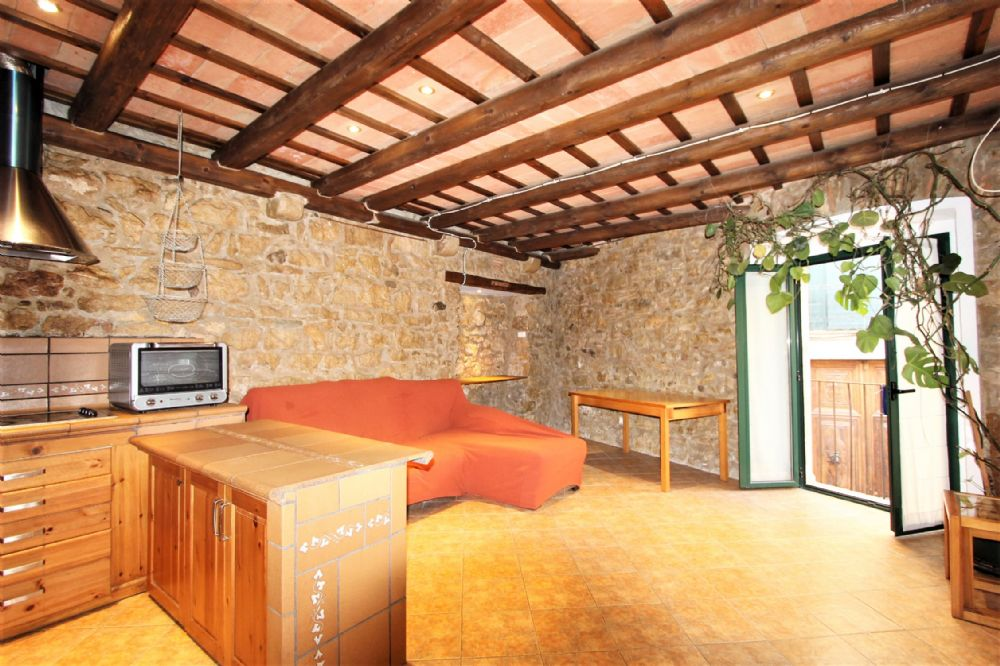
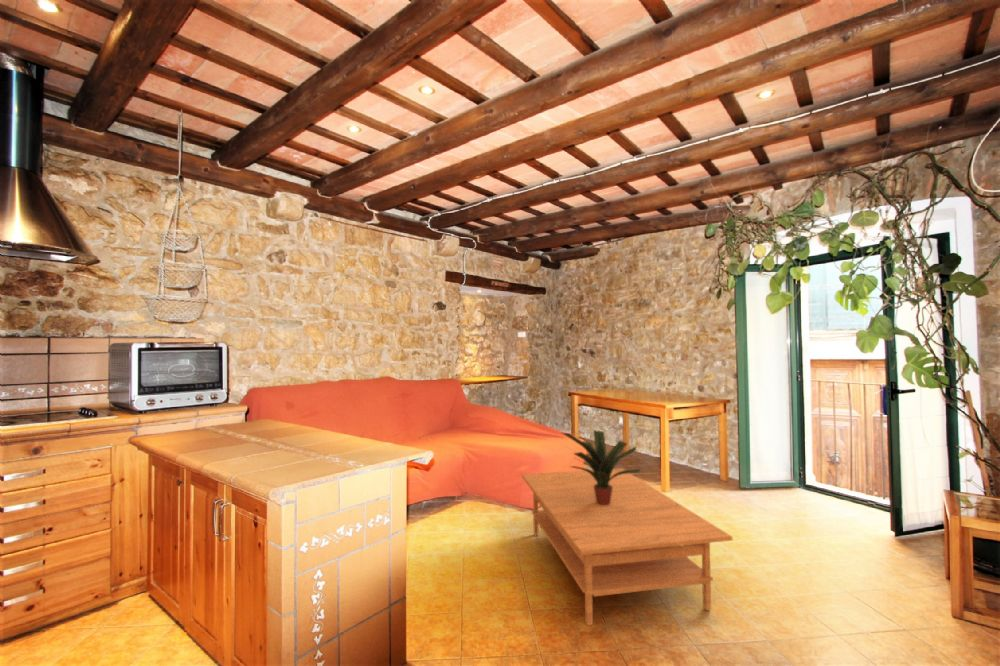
+ coffee table [521,467,733,626]
+ potted plant [561,429,641,506]
